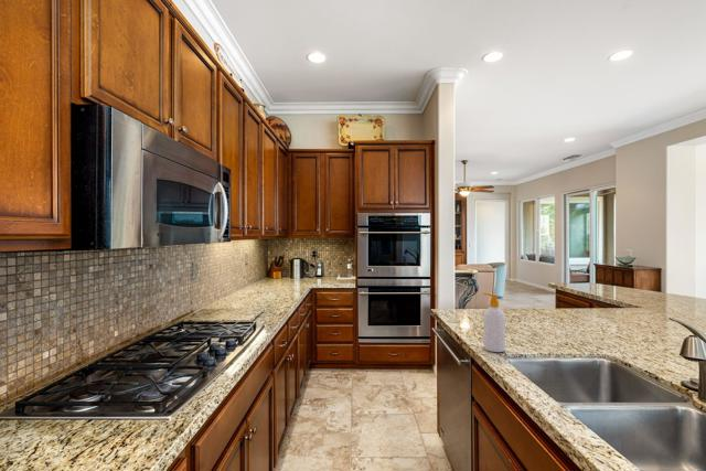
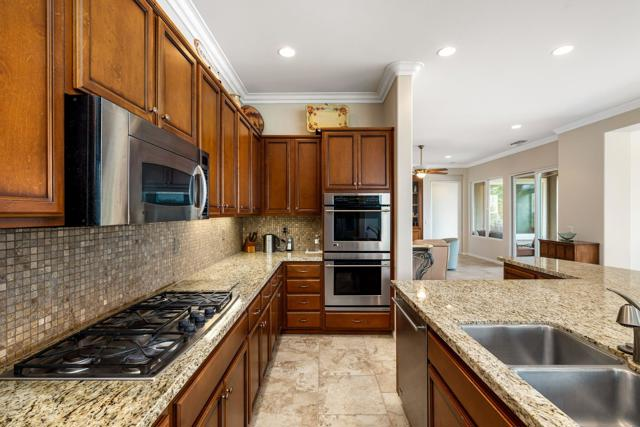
- soap bottle [481,292,506,353]
